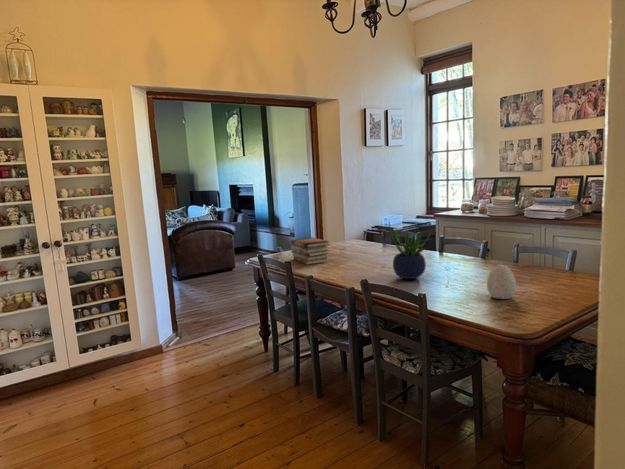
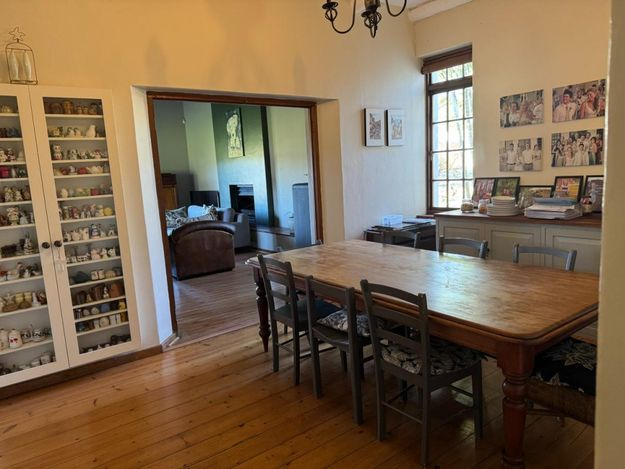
- potted plant [388,223,435,280]
- book stack [290,237,331,266]
- decorative egg [486,264,517,300]
